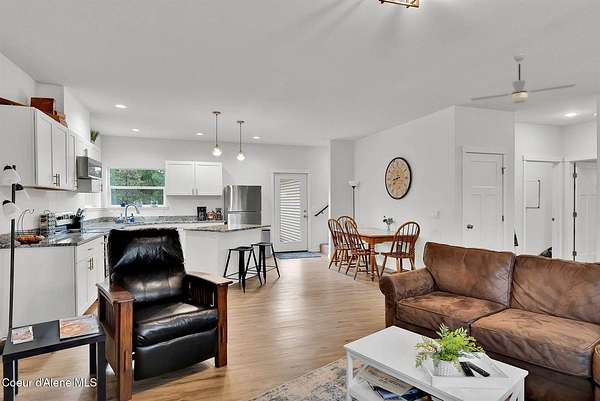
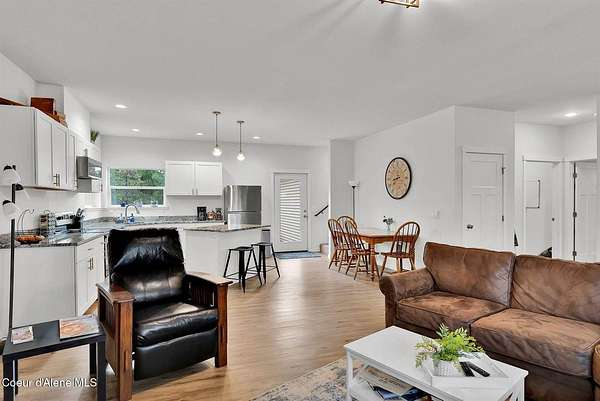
- ceiling fan [470,53,576,104]
